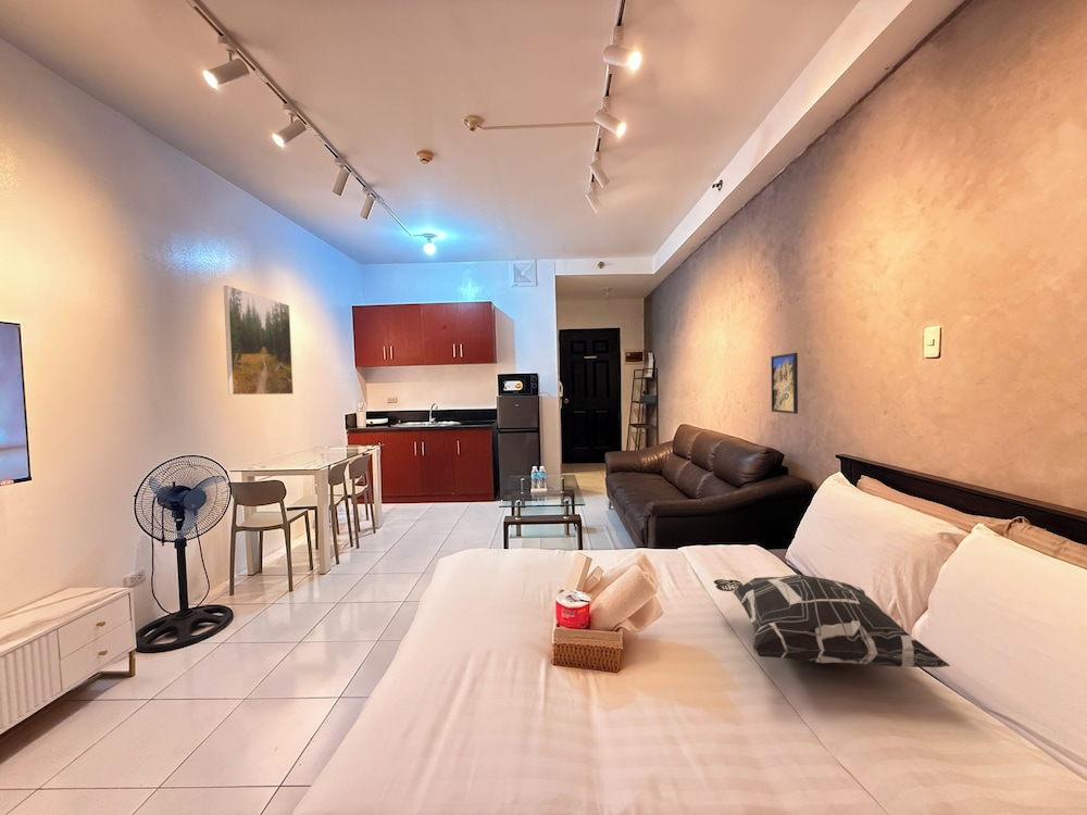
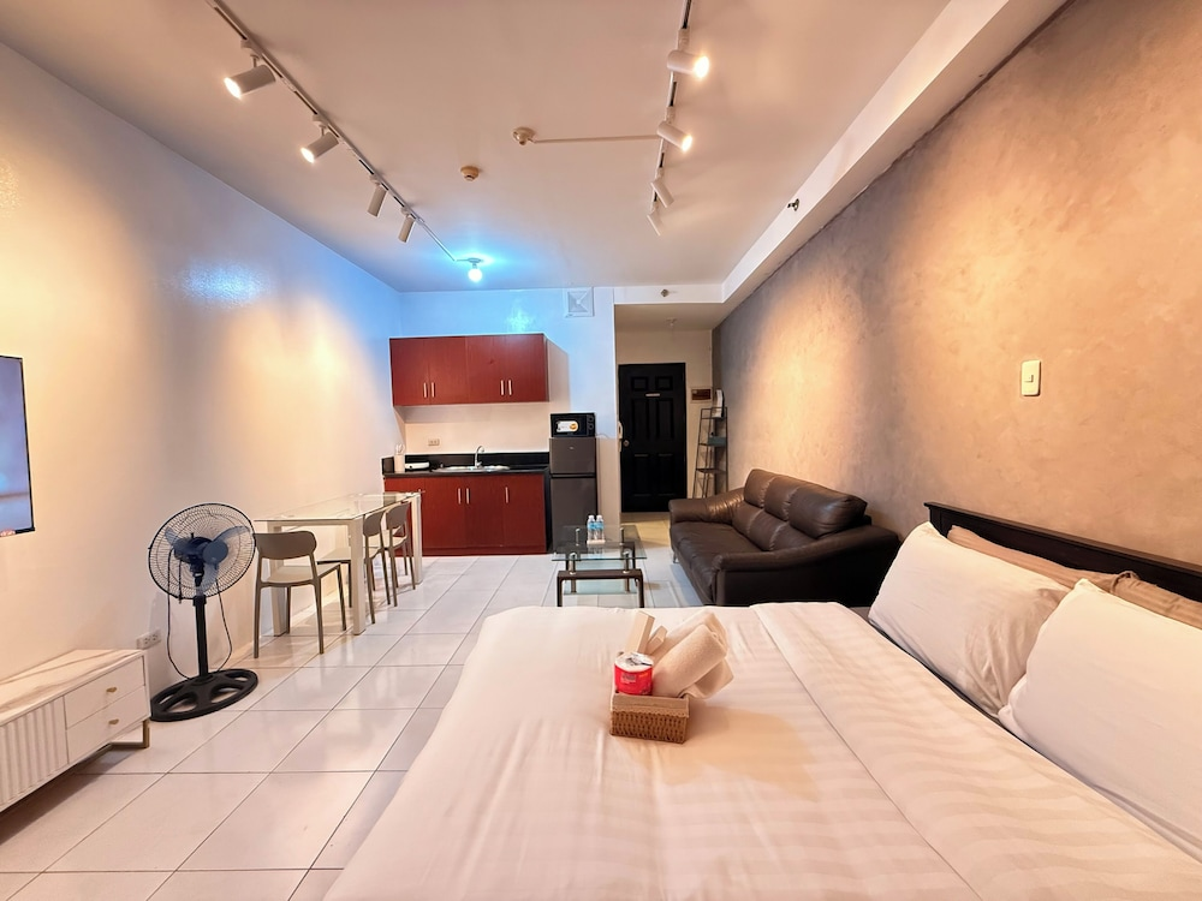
- decorative pillow [713,574,951,668]
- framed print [223,285,293,396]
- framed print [770,352,799,415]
